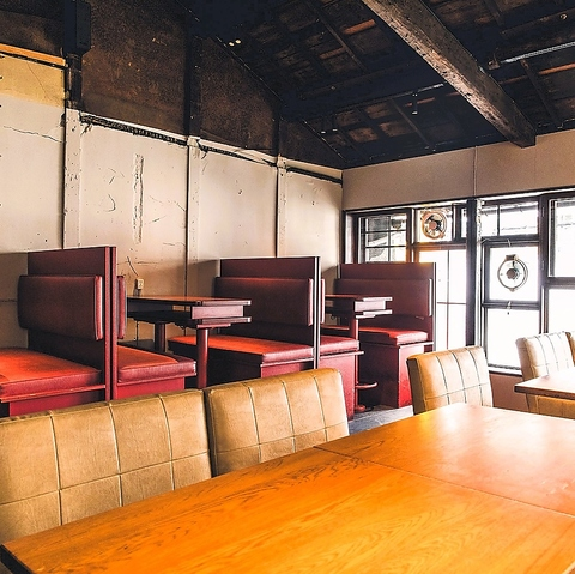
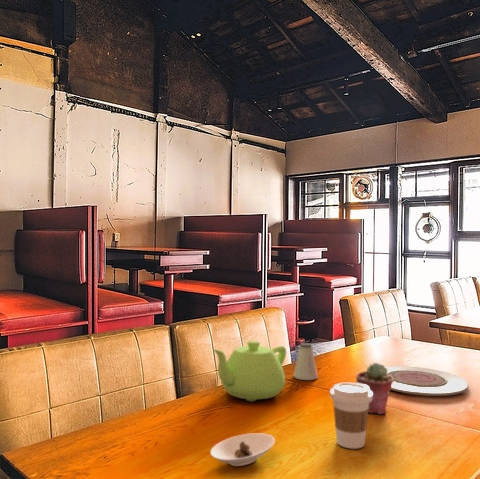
+ coffee cup [329,382,372,450]
+ saltshaker [293,342,318,381]
+ potted succulent [355,362,393,415]
+ teapot [211,340,287,402]
+ plate [385,365,469,397]
+ saucer [209,432,276,467]
